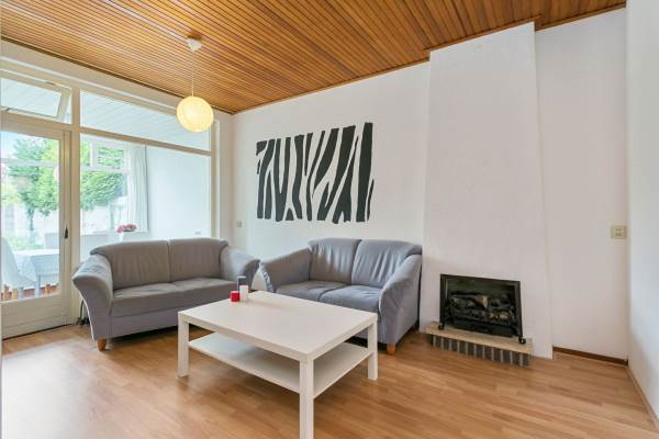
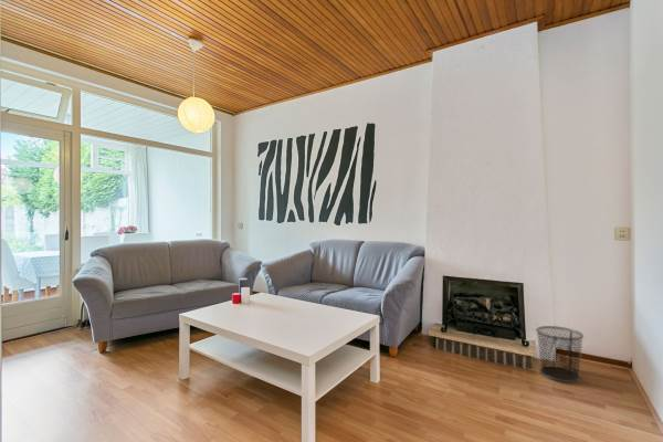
+ waste bin [535,325,585,383]
